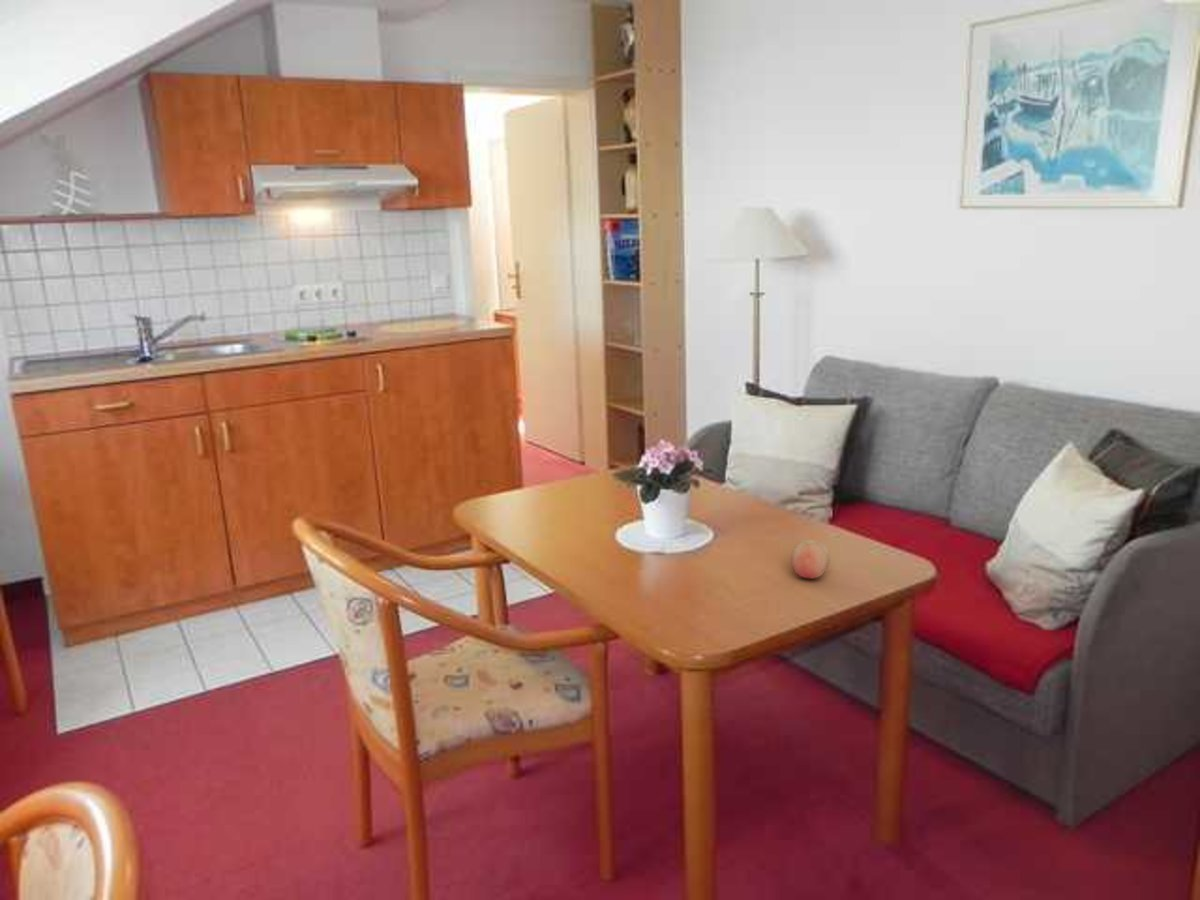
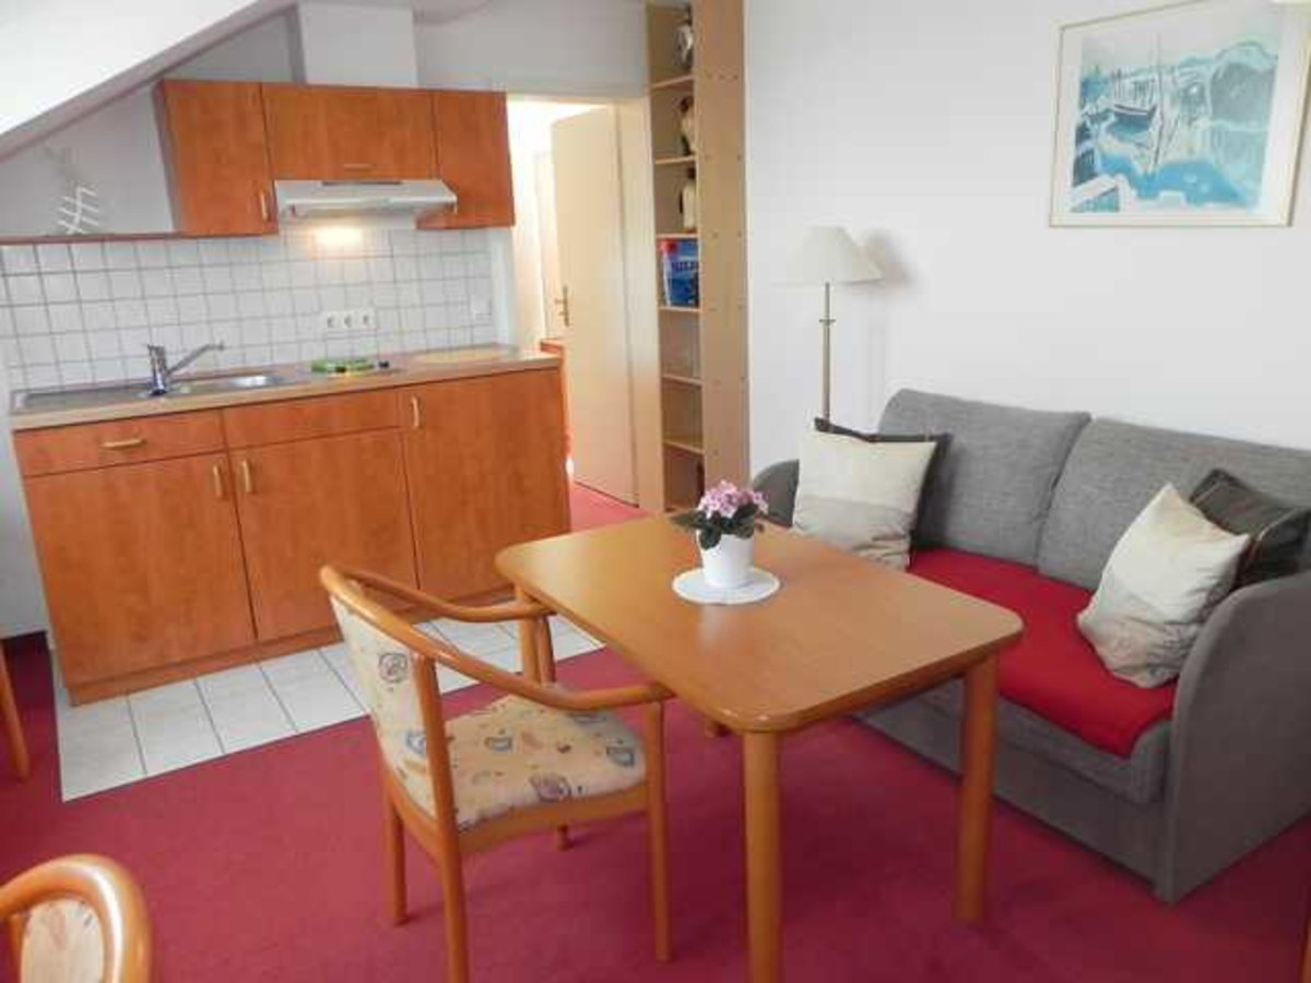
- fruit [790,538,831,580]
